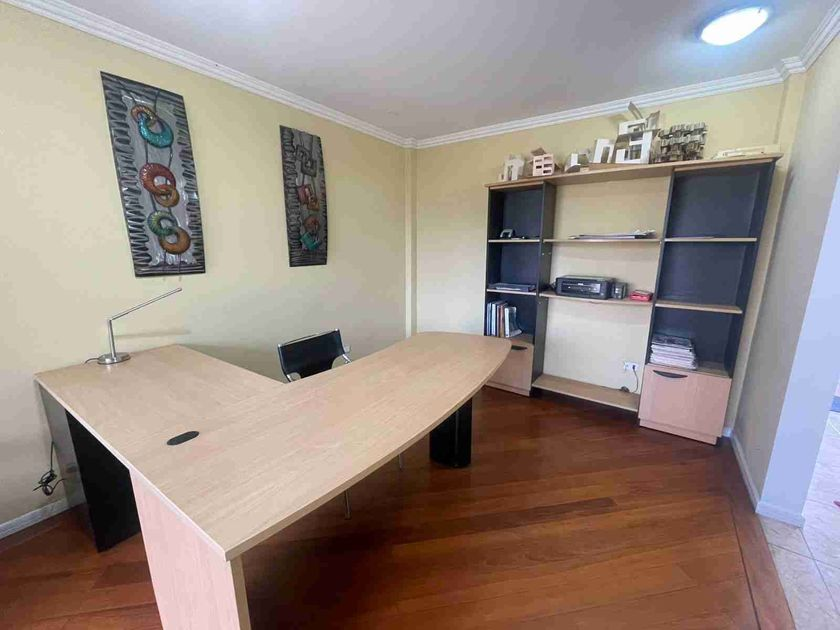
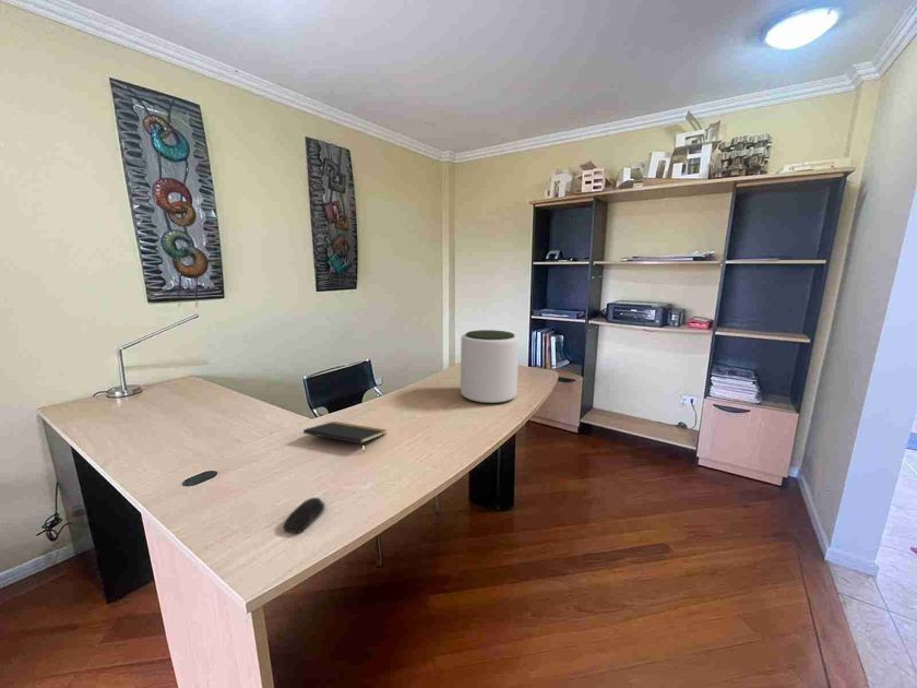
+ notepad [302,420,386,454]
+ plant pot [460,329,520,404]
+ computer mouse [282,497,325,534]
